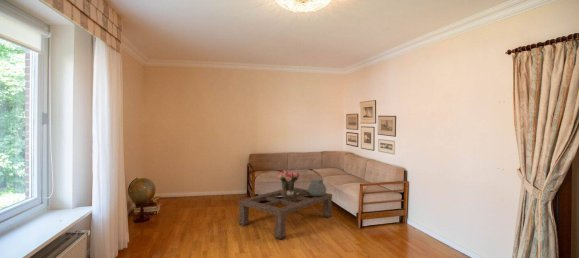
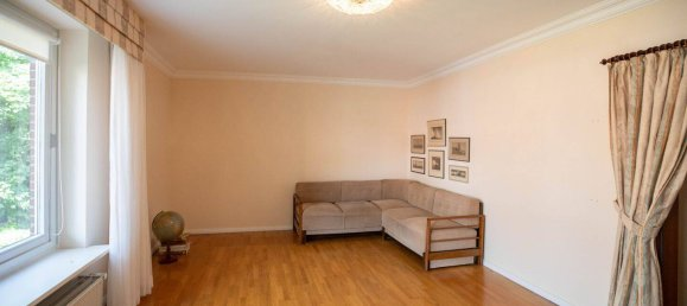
- bouquet [277,169,301,198]
- ceramic pot [307,177,327,197]
- coffee table [237,186,333,240]
